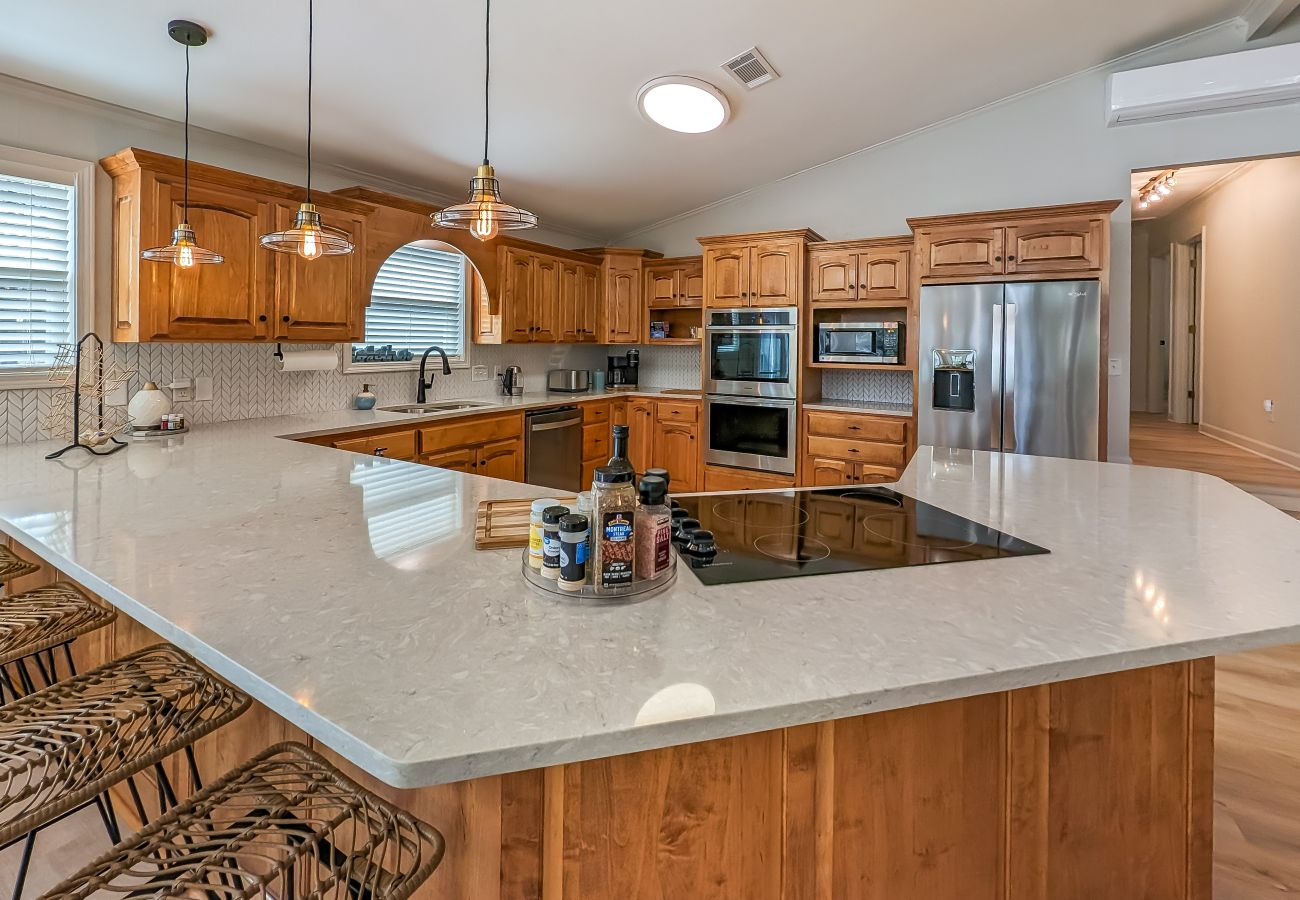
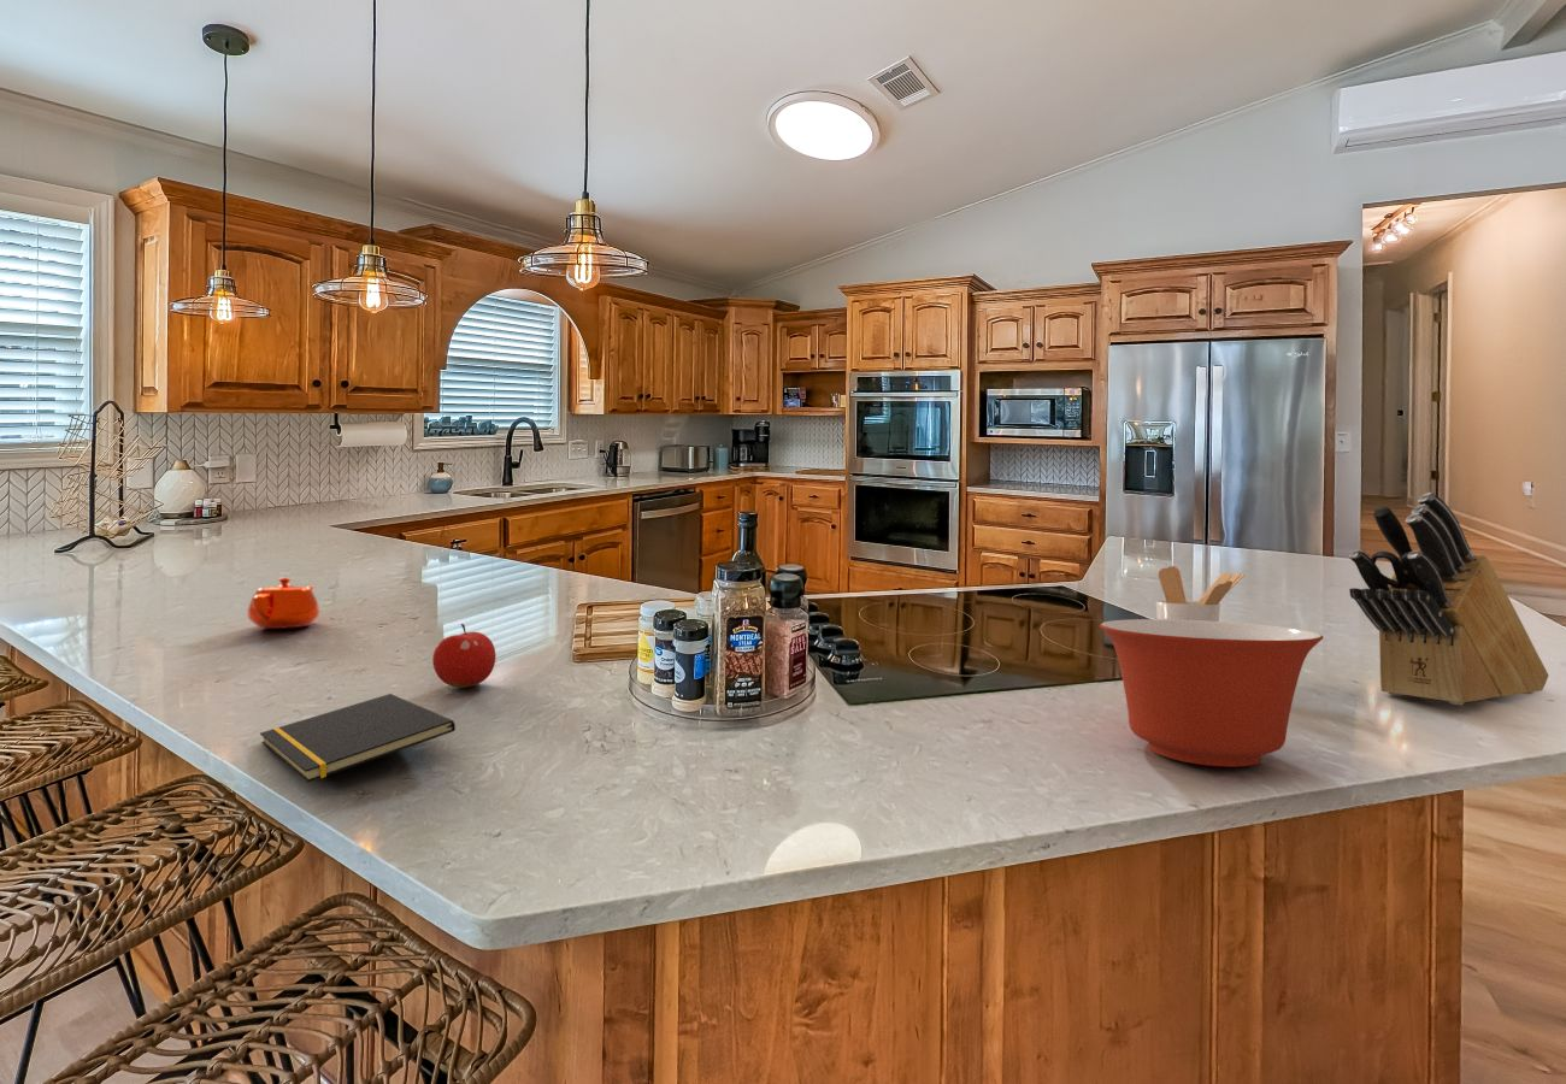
+ fruit [431,623,496,689]
+ knife block [1348,491,1549,706]
+ teapot [246,577,322,630]
+ notepad [259,693,457,783]
+ mixing bowl [1099,618,1325,768]
+ utensil holder [1155,565,1246,621]
